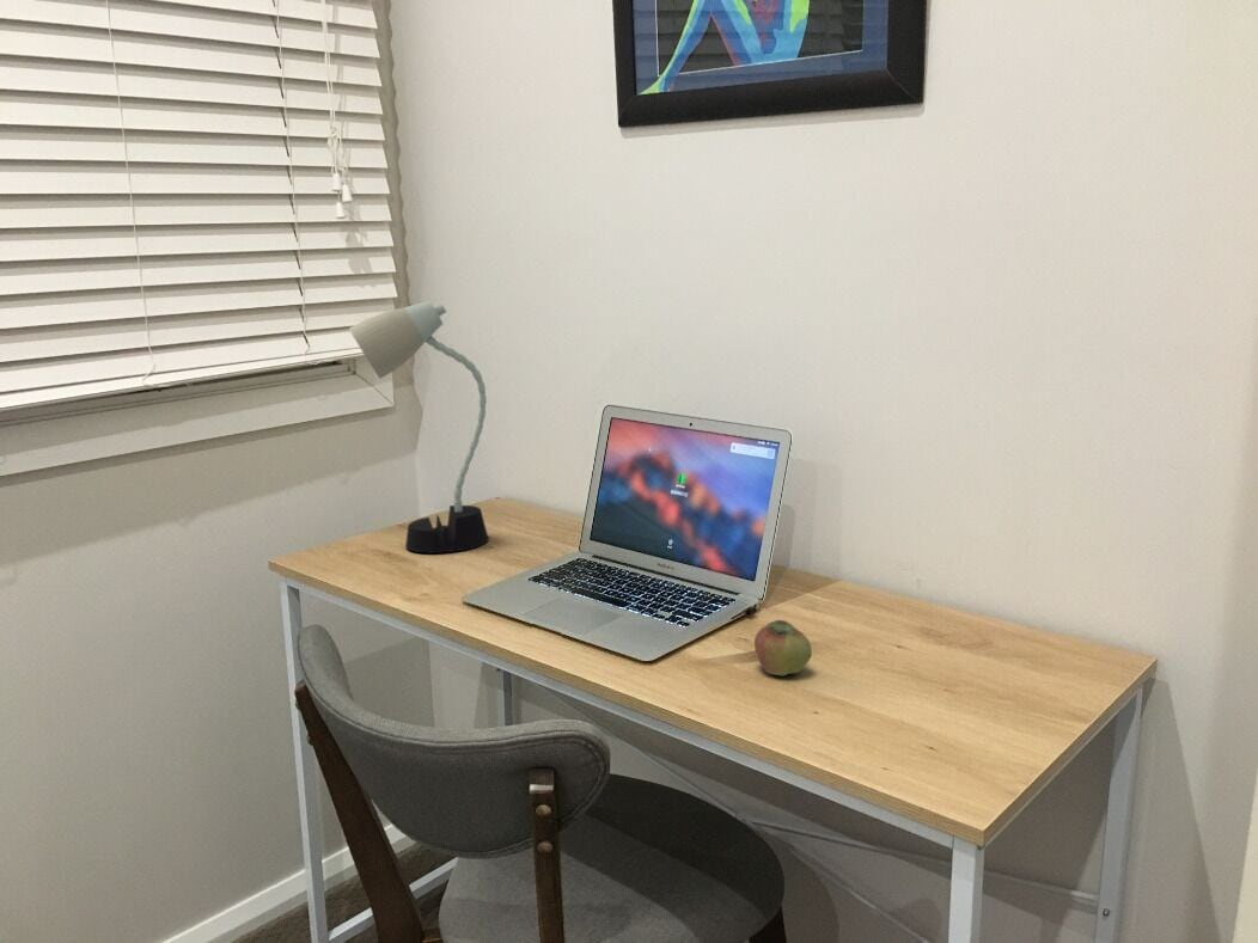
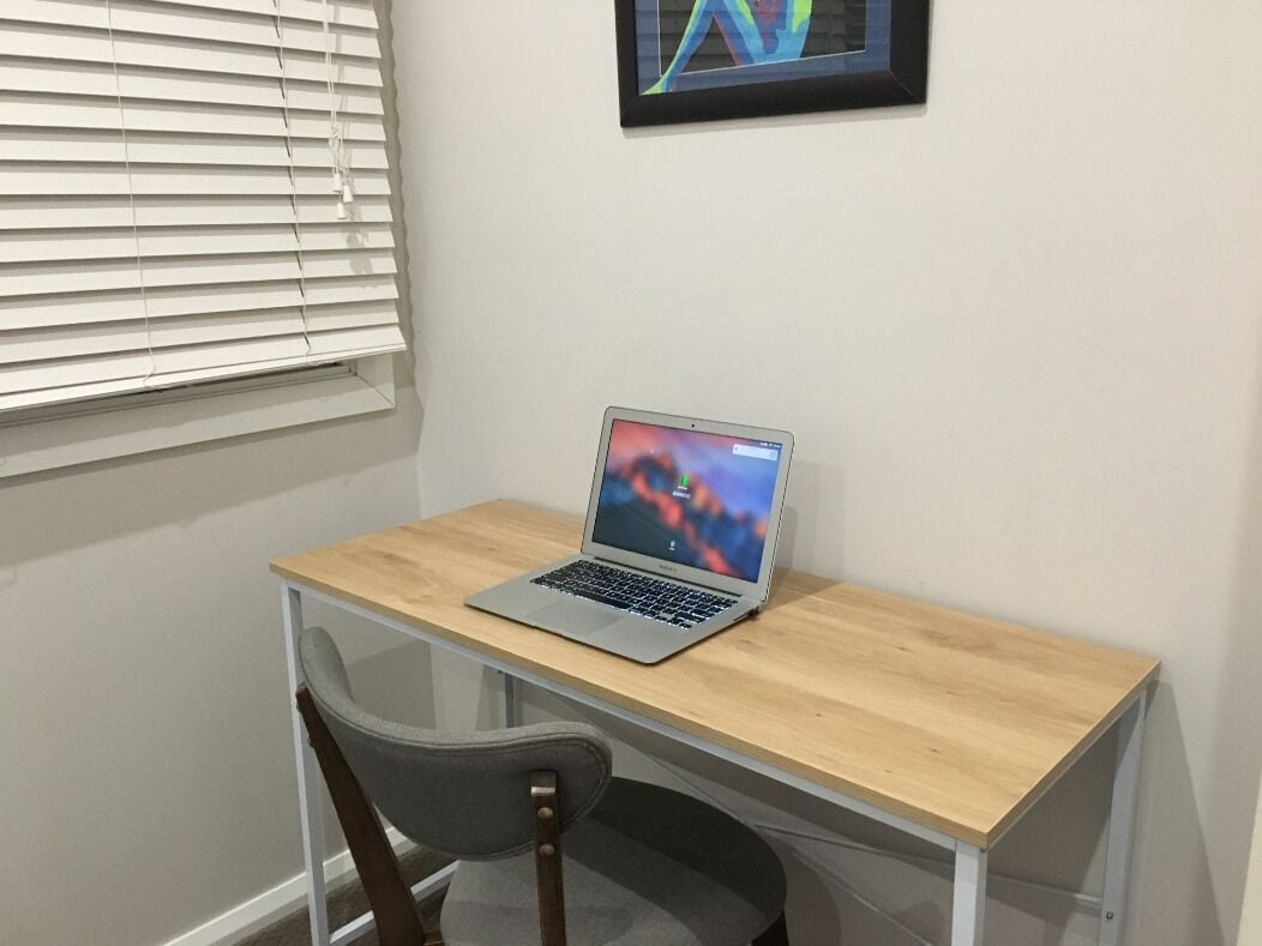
- apple [753,619,813,676]
- desk lamp [348,300,490,555]
